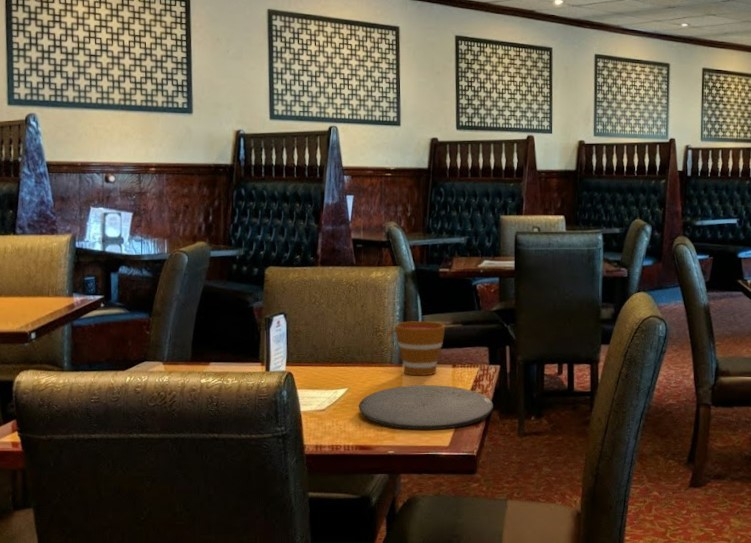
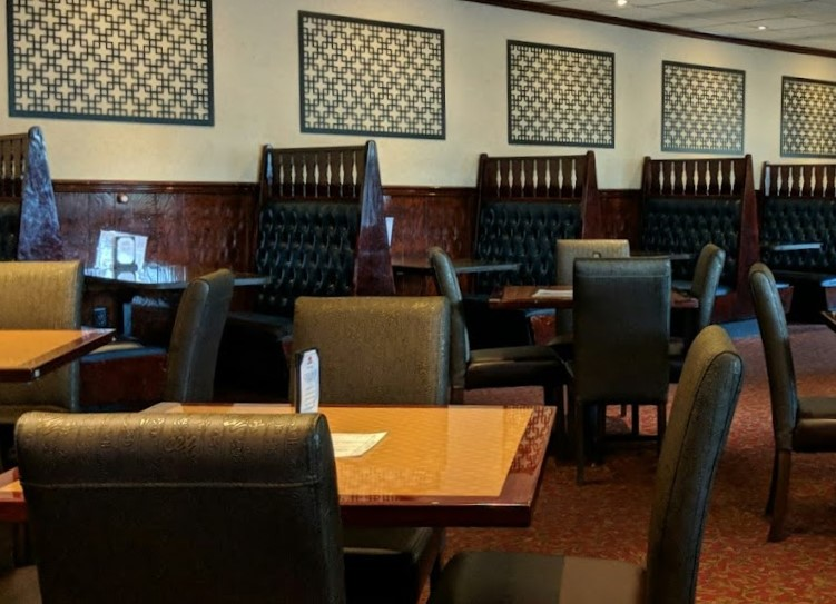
- cup [385,320,446,376]
- plate [358,384,494,430]
